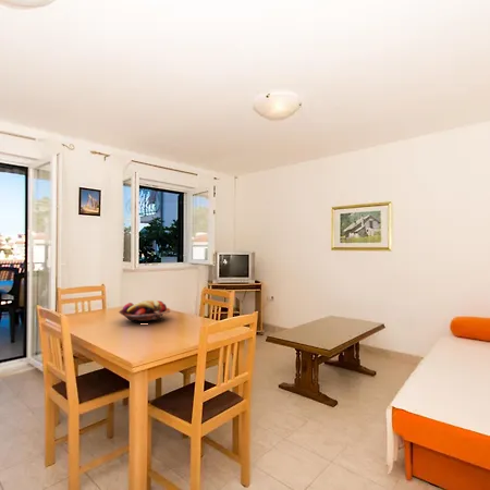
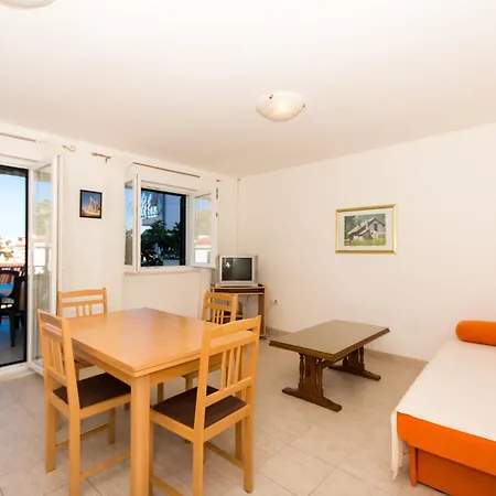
- fruit basket [118,299,171,323]
